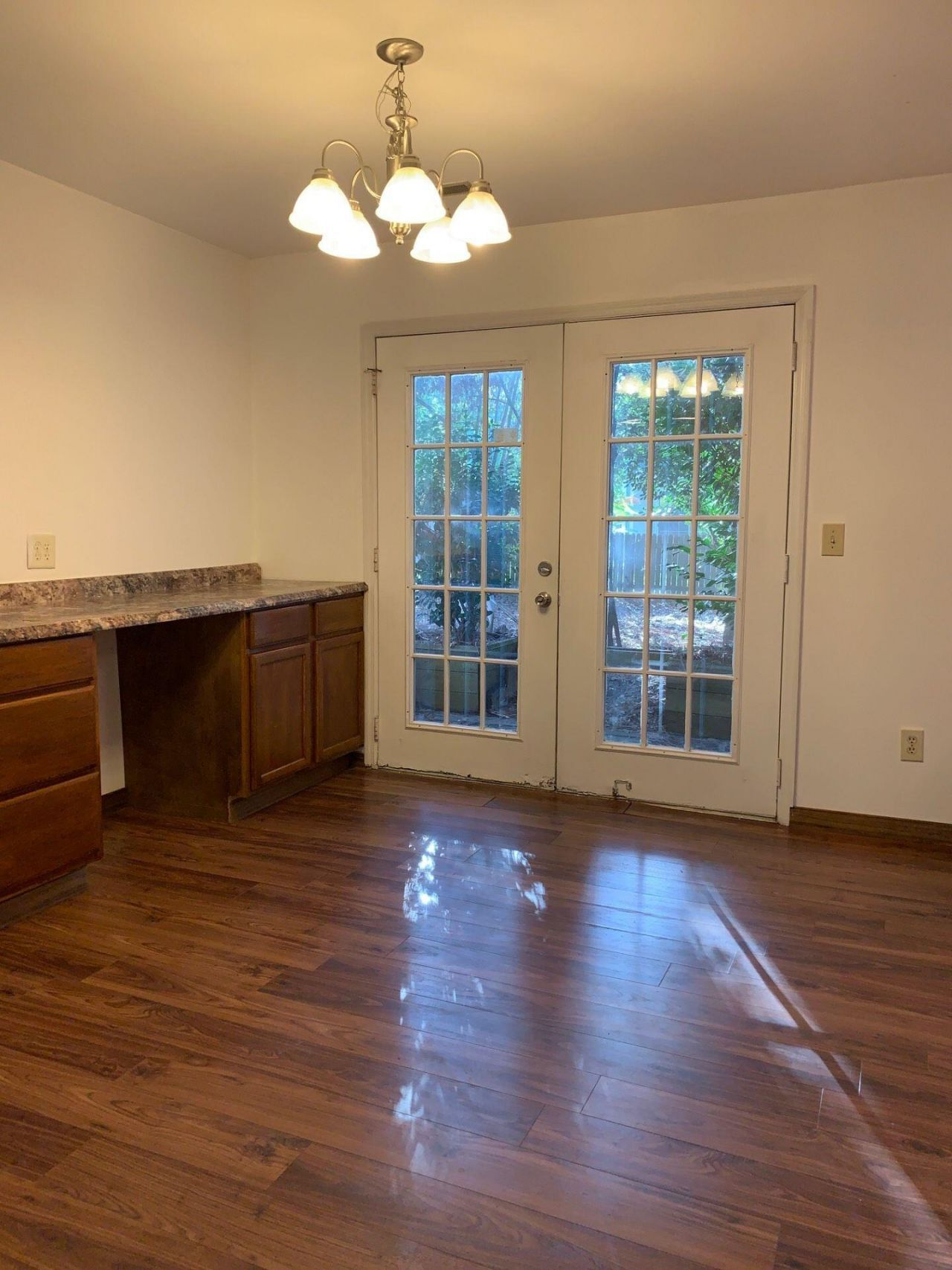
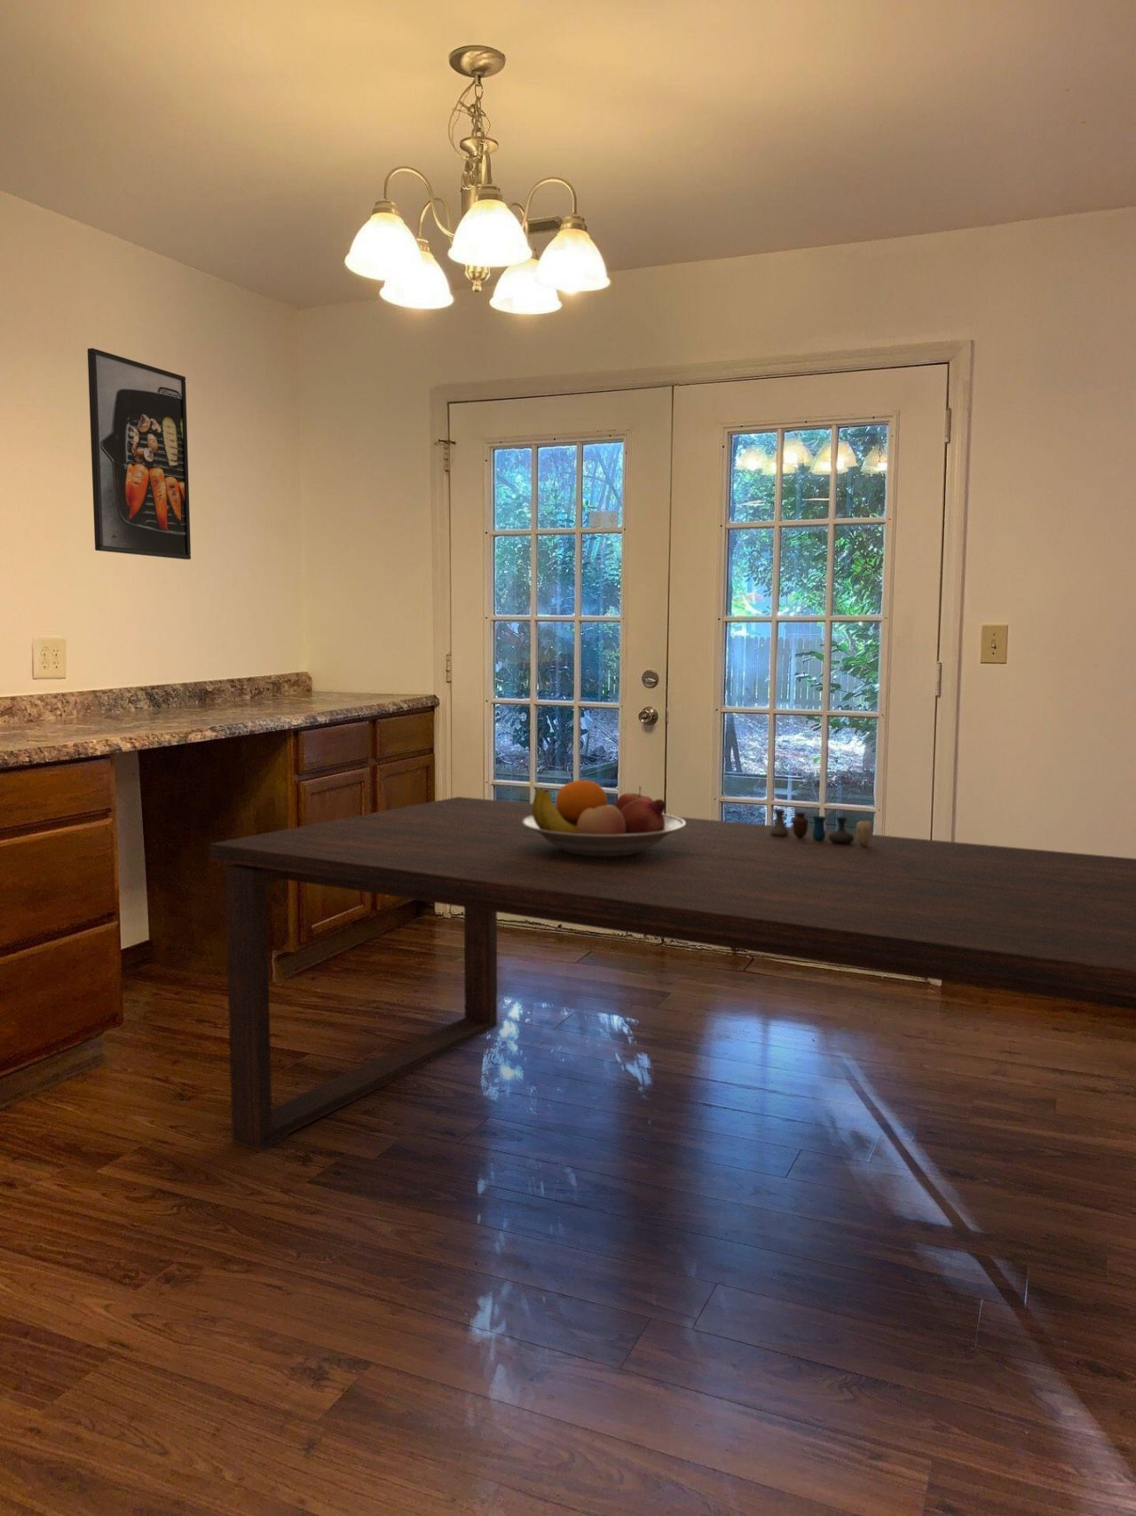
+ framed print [87,347,192,560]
+ dining table [209,796,1136,1152]
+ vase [770,808,873,846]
+ fruit bowl [521,778,685,856]
